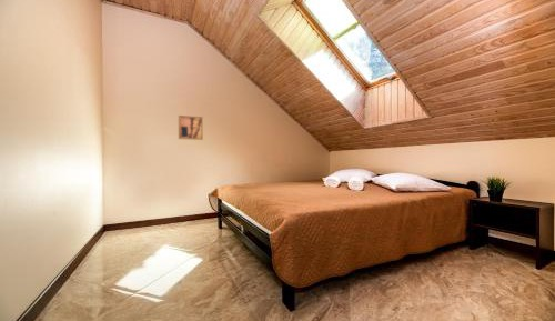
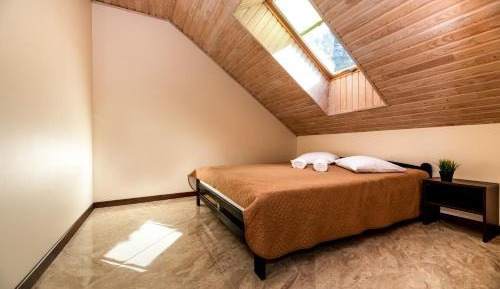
- wall art [178,114,204,141]
